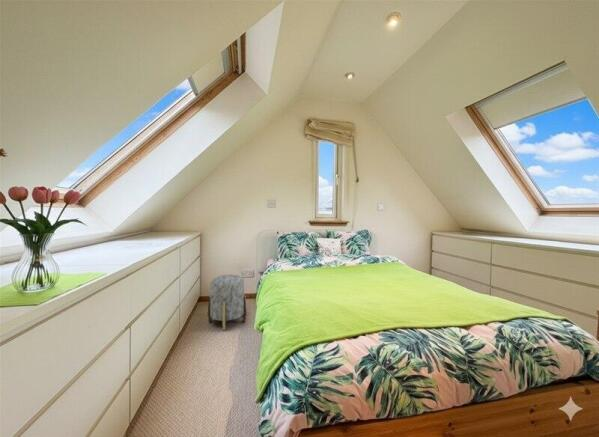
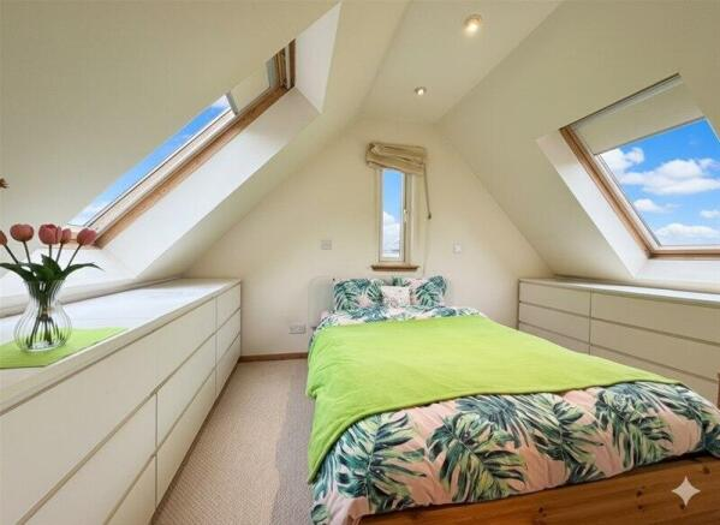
- stool [207,274,248,331]
